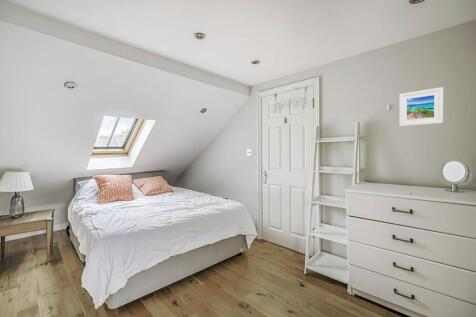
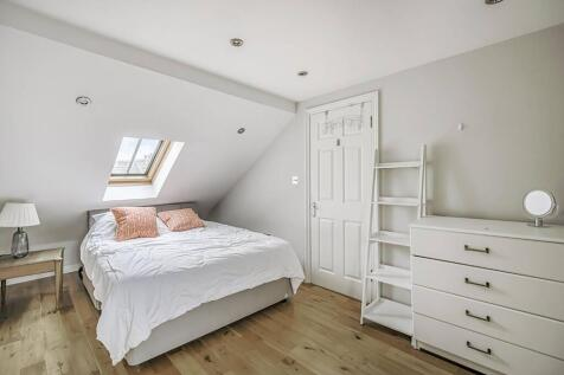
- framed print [398,86,444,127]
